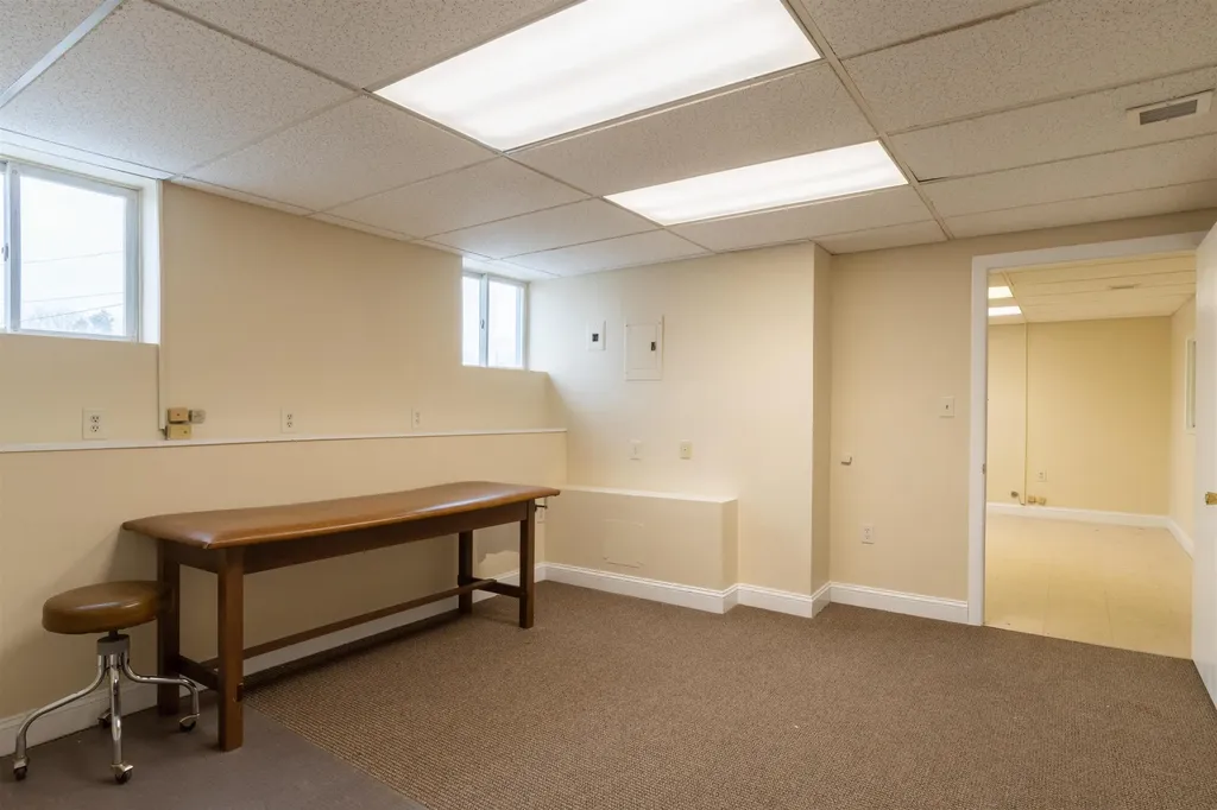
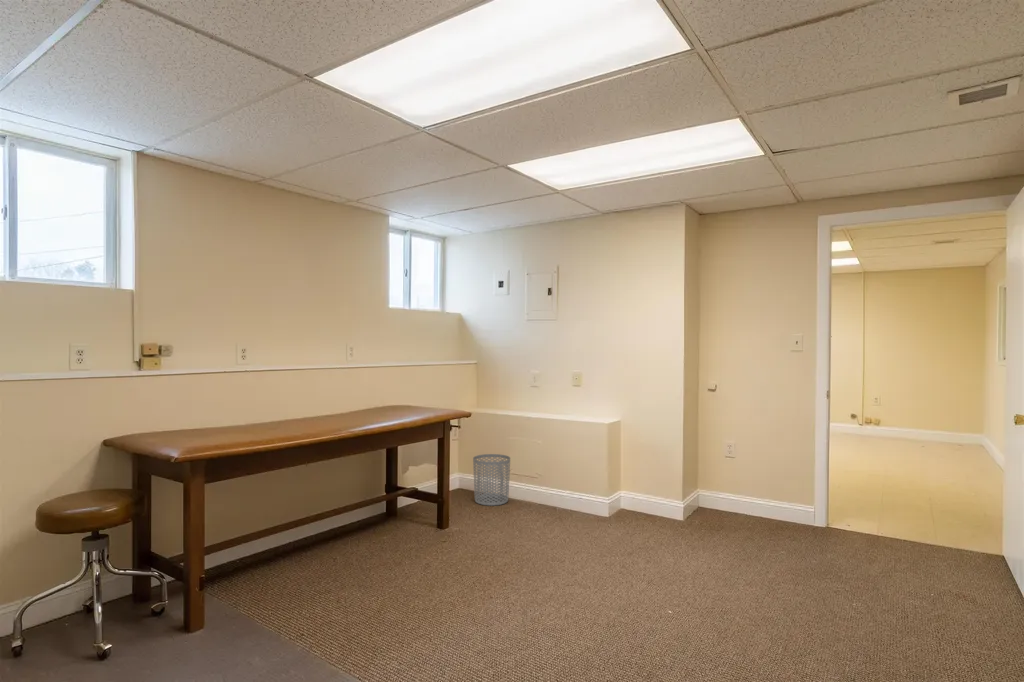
+ waste bin [472,453,511,507]
